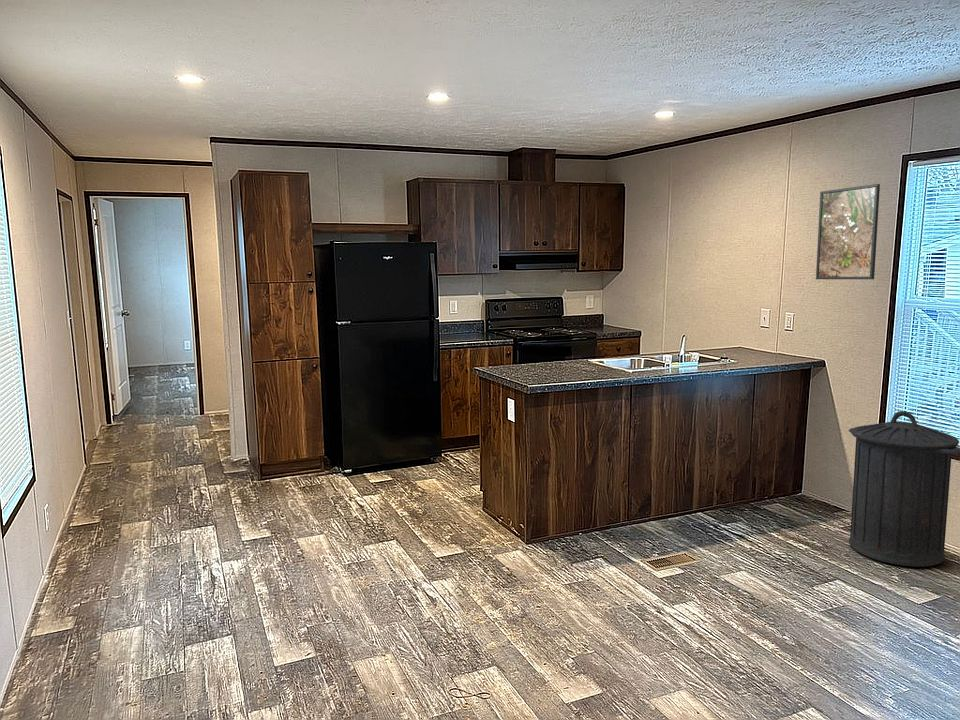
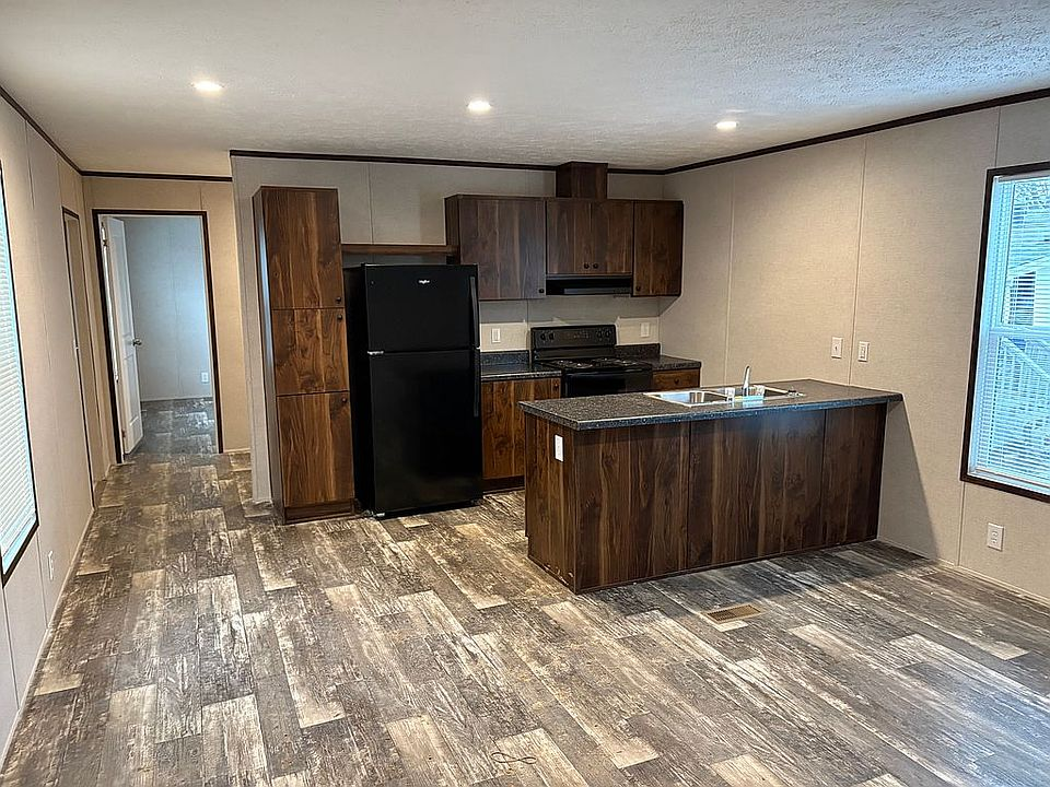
- trash can [848,410,960,568]
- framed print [815,183,881,280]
